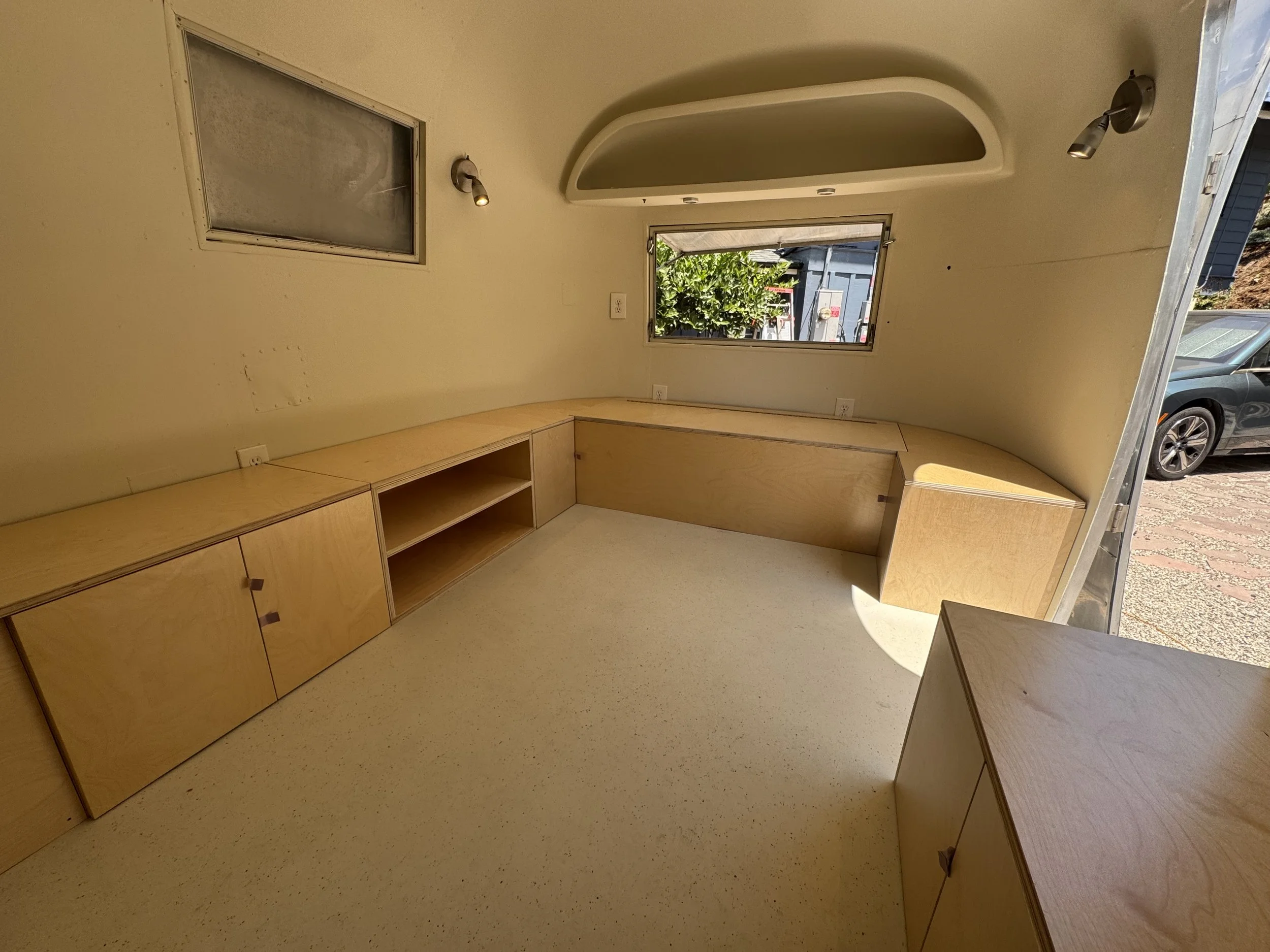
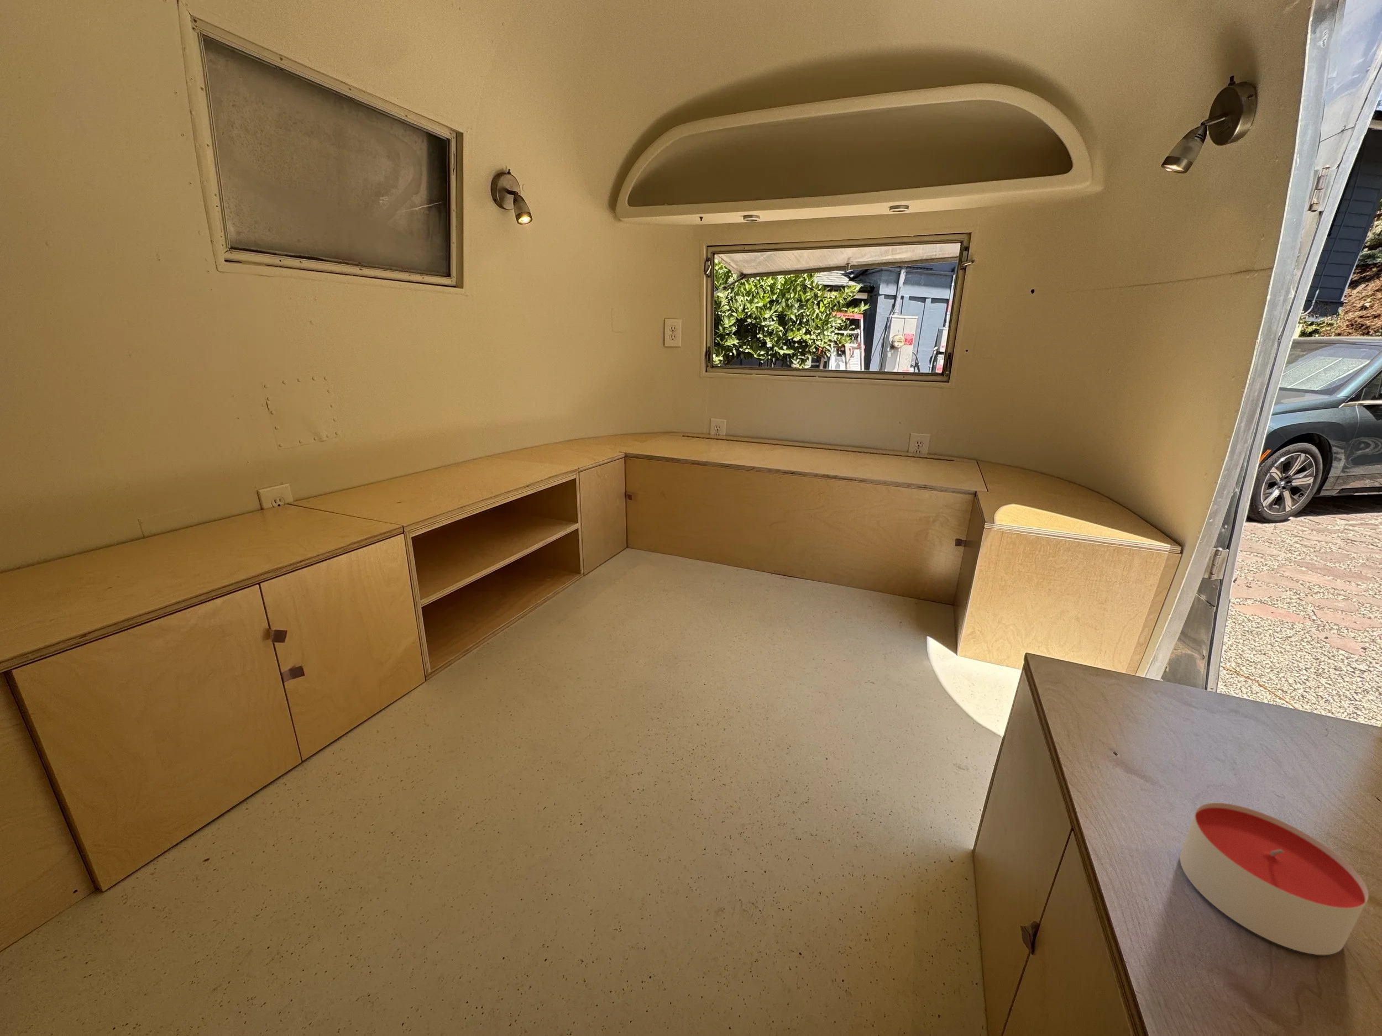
+ candle [1180,802,1369,955]
